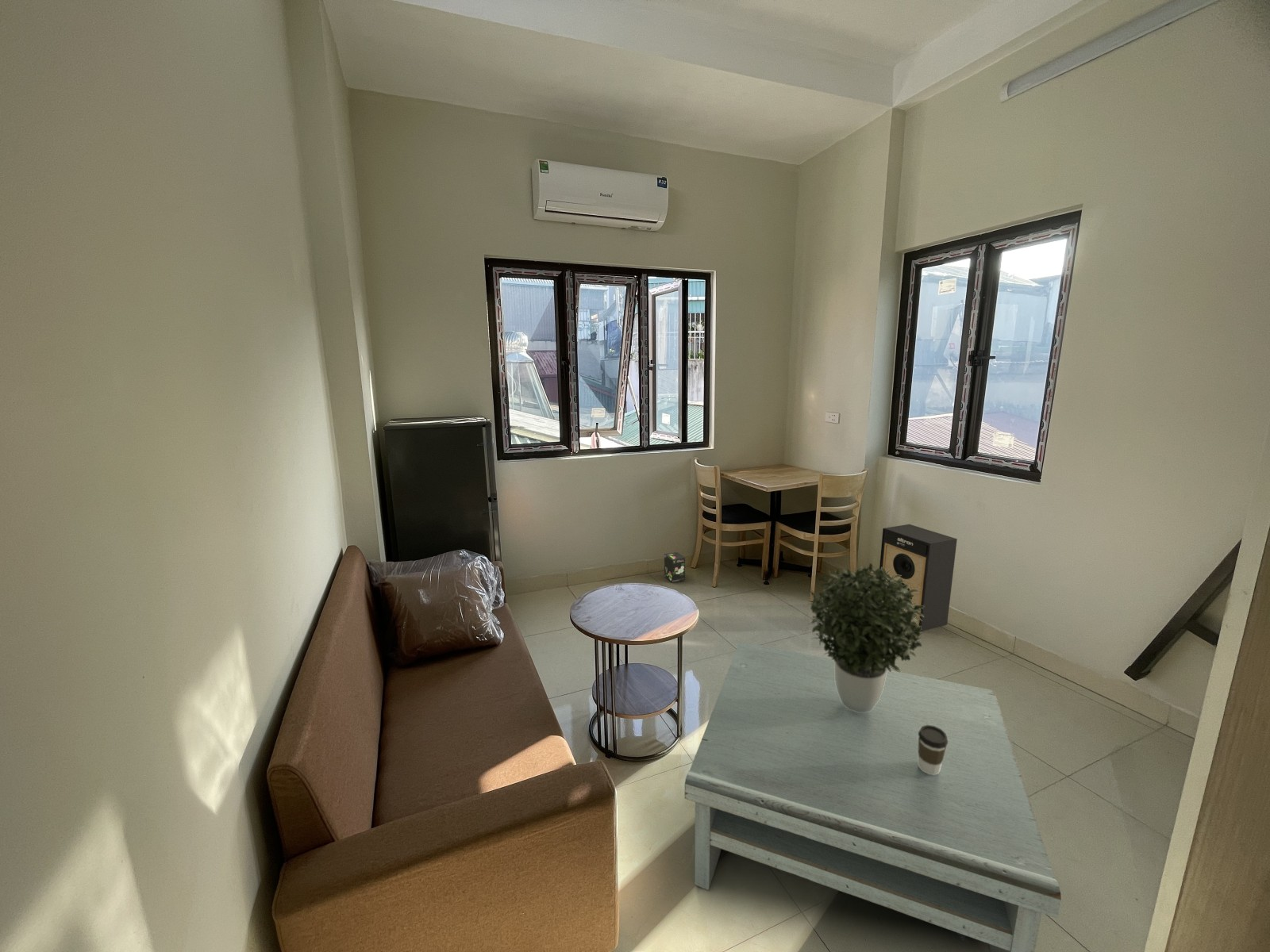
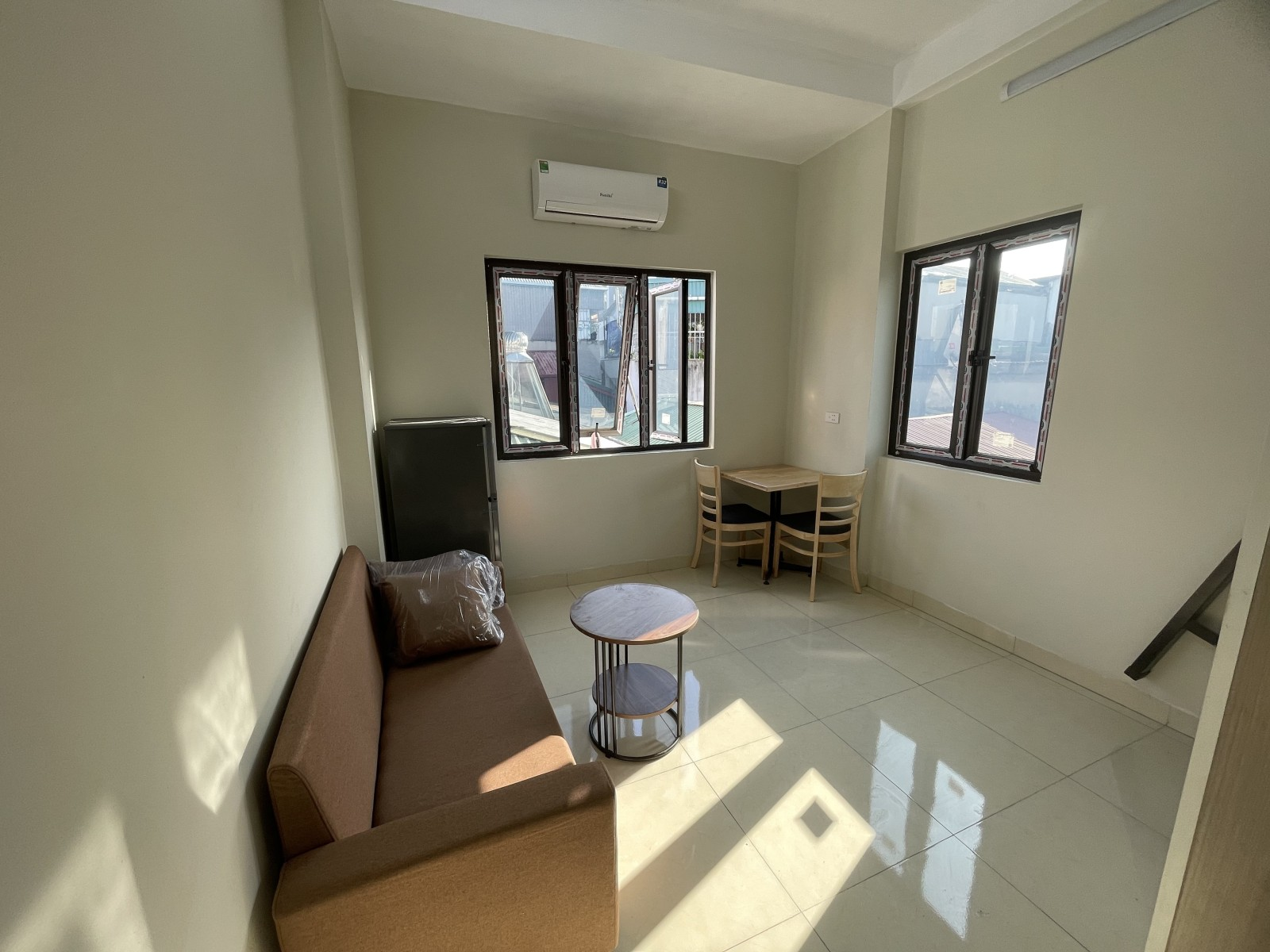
- coffee table [684,641,1062,952]
- speaker [879,524,958,632]
- box [664,551,686,583]
- coffee cup [918,725,949,775]
- potted plant [806,562,926,712]
